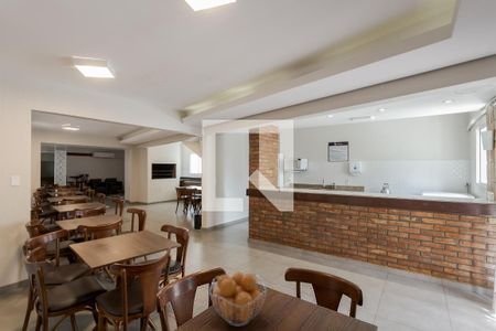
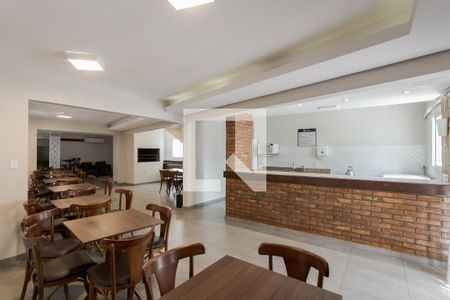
- fruit basket [208,271,268,328]
